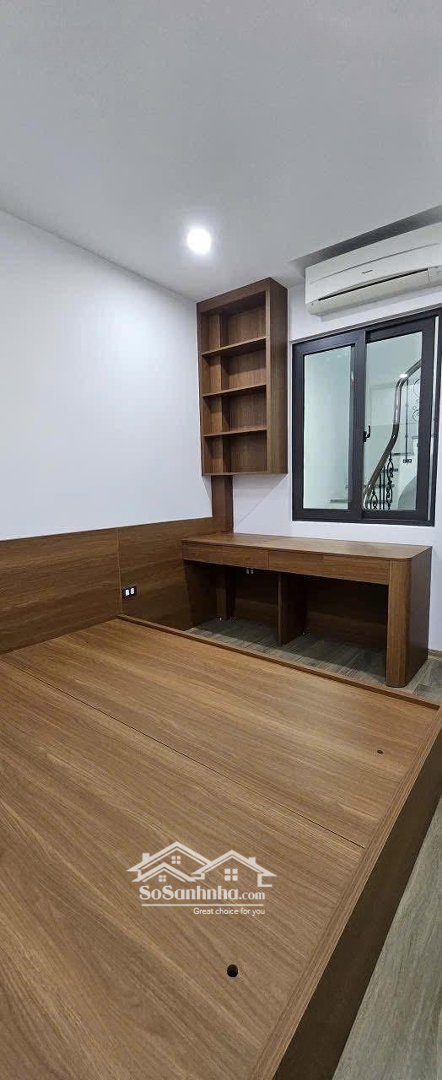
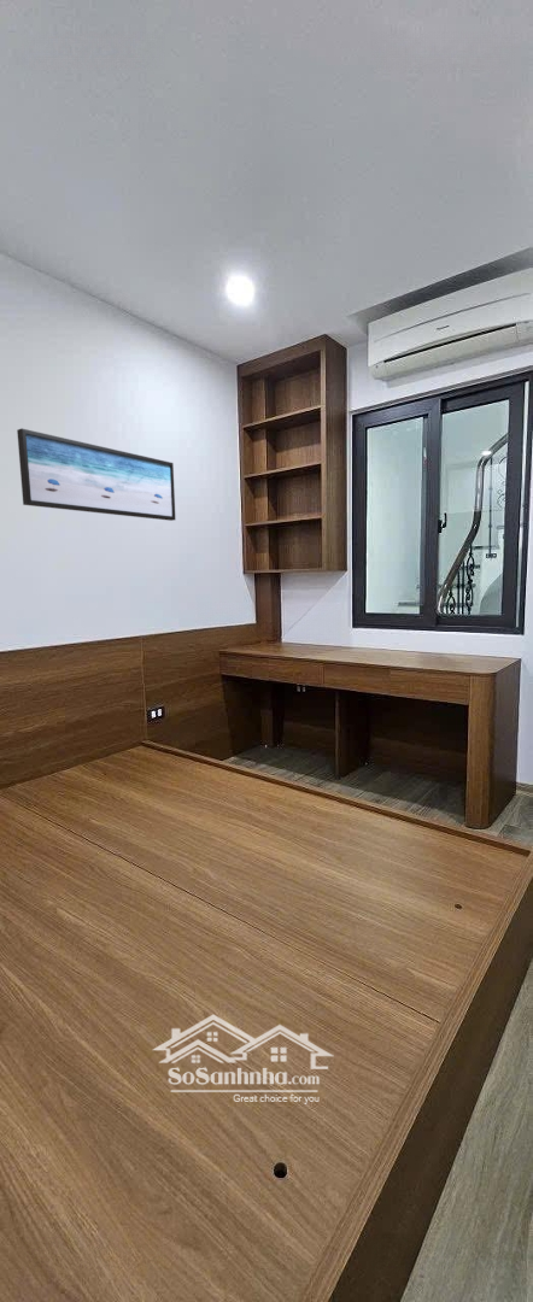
+ wall art [16,428,176,522]
